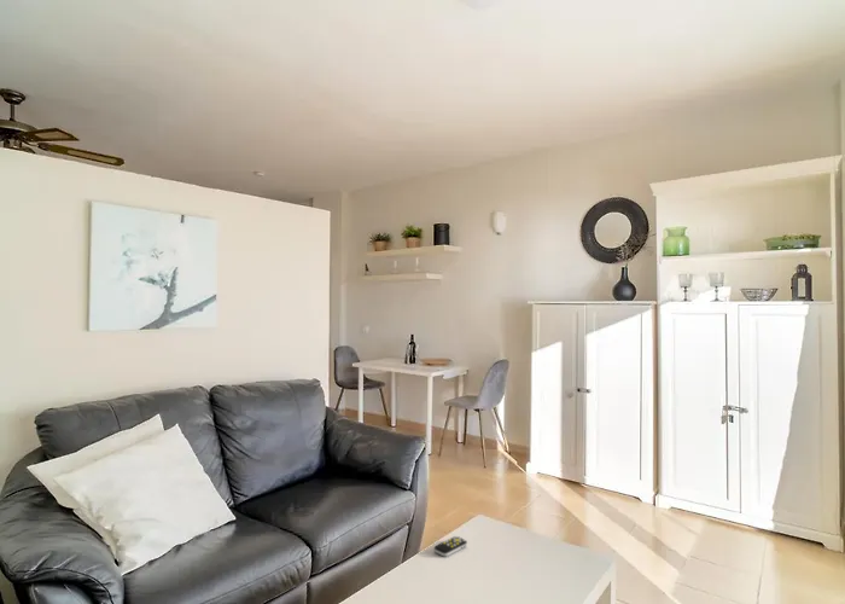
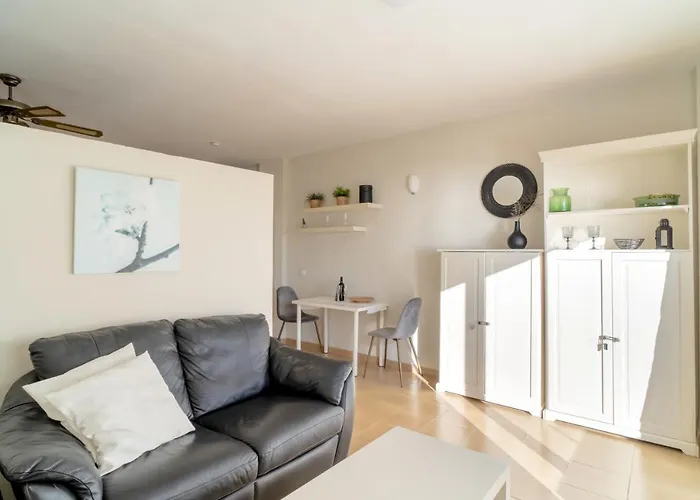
- remote control [433,535,468,557]
